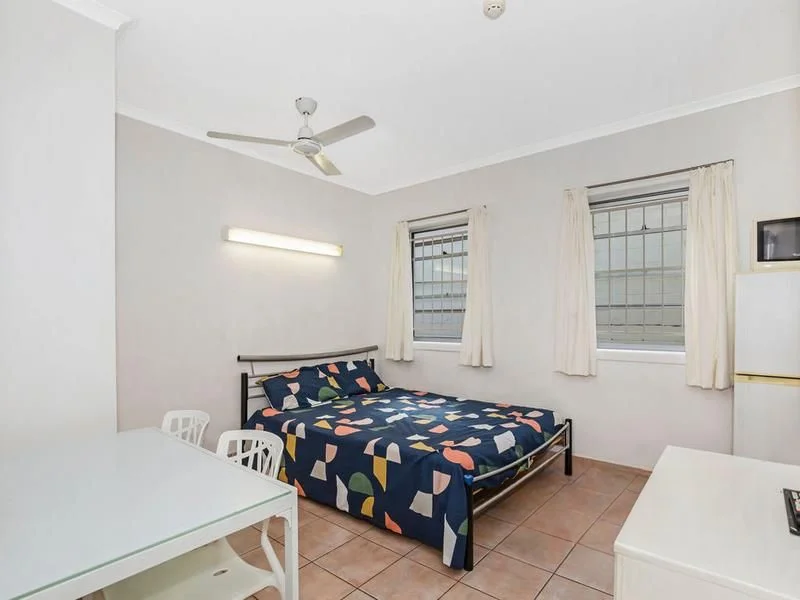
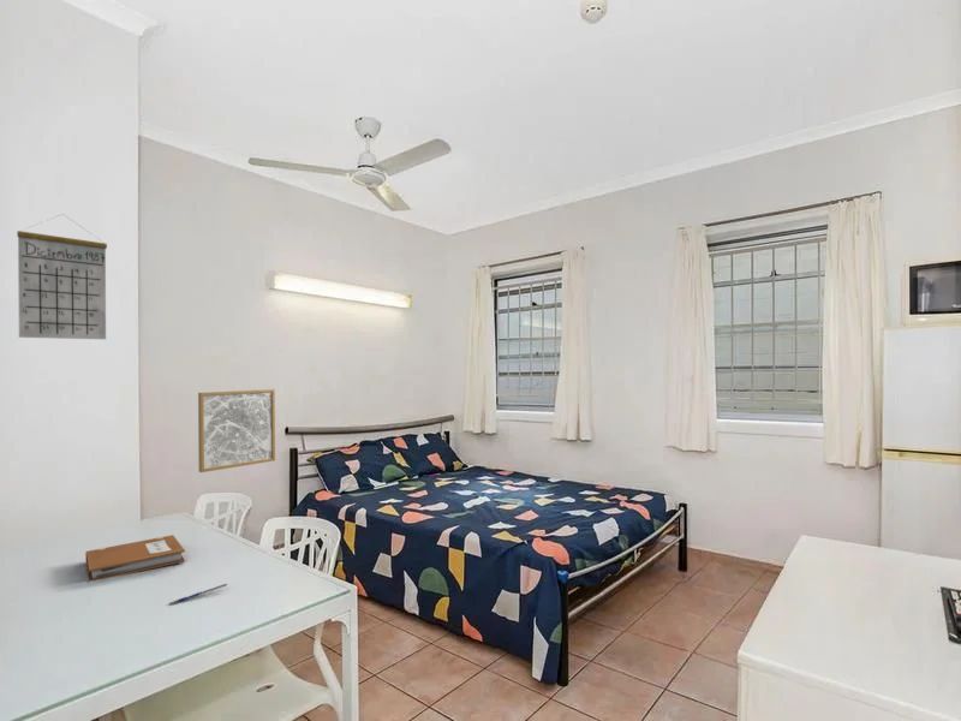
+ wall art [197,388,276,473]
+ calendar [16,213,108,340]
+ notebook [84,534,186,583]
+ pen [168,583,229,607]
